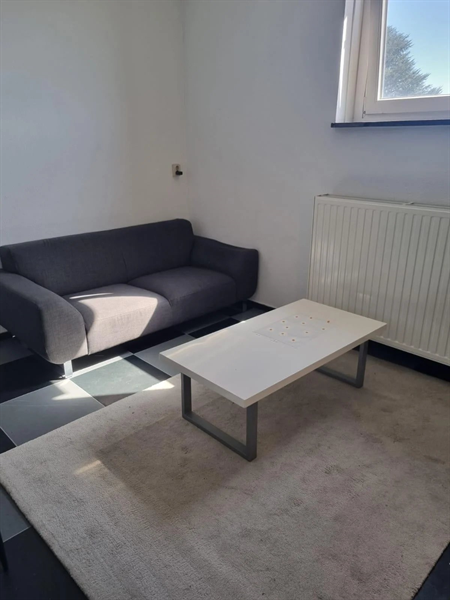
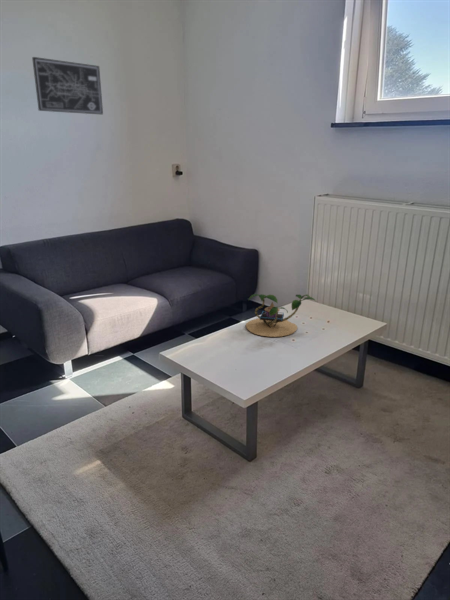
+ plant [245,293,316,338]
+ wall art [31,56,104,115]
